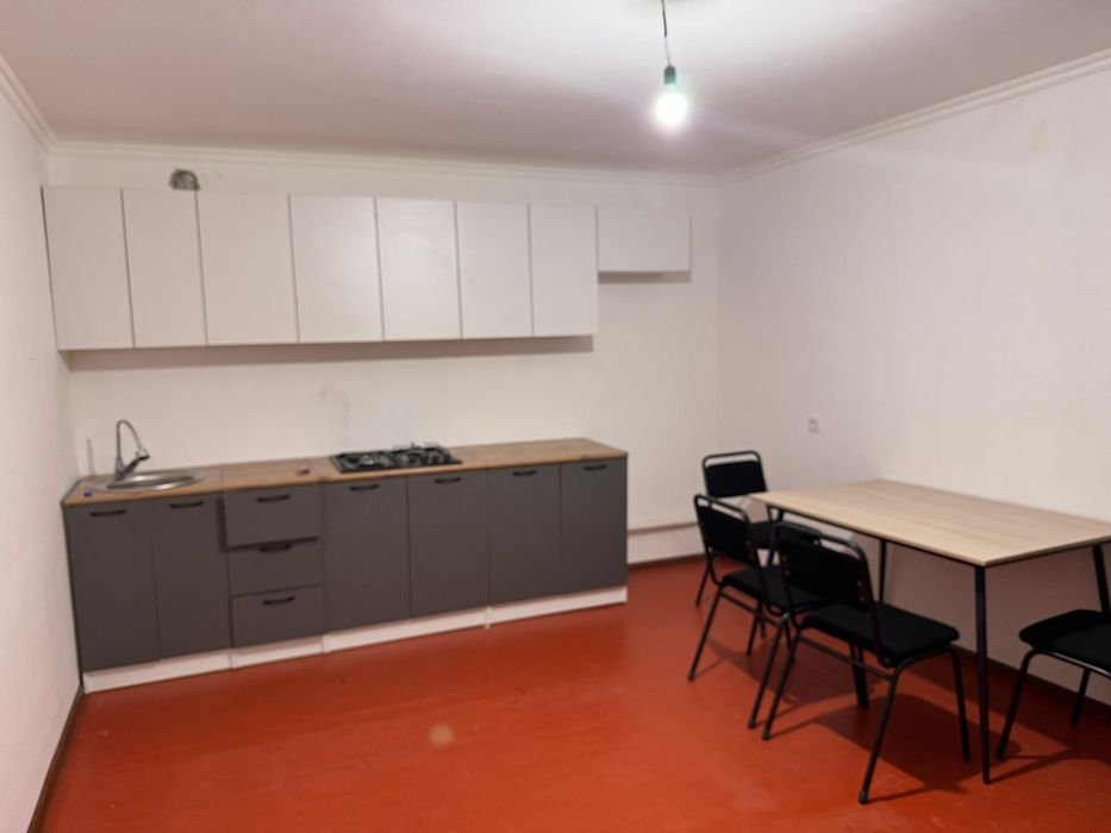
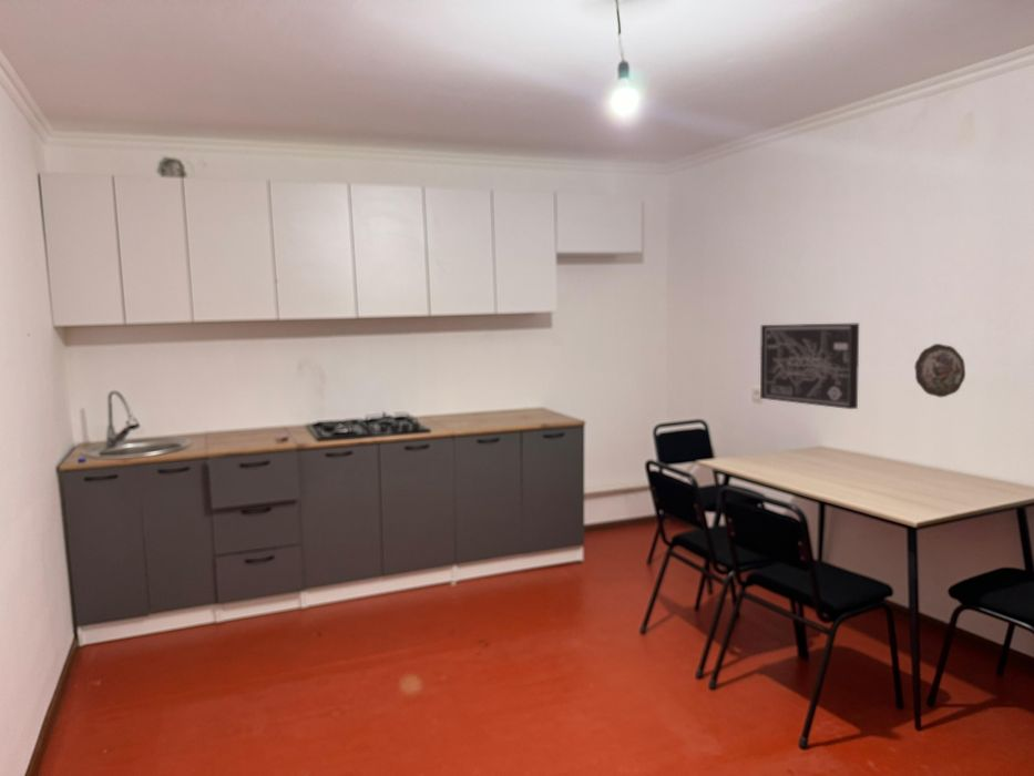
+ decorative plate [913,343,966,398]
+ wall art [759,321,860,410]
